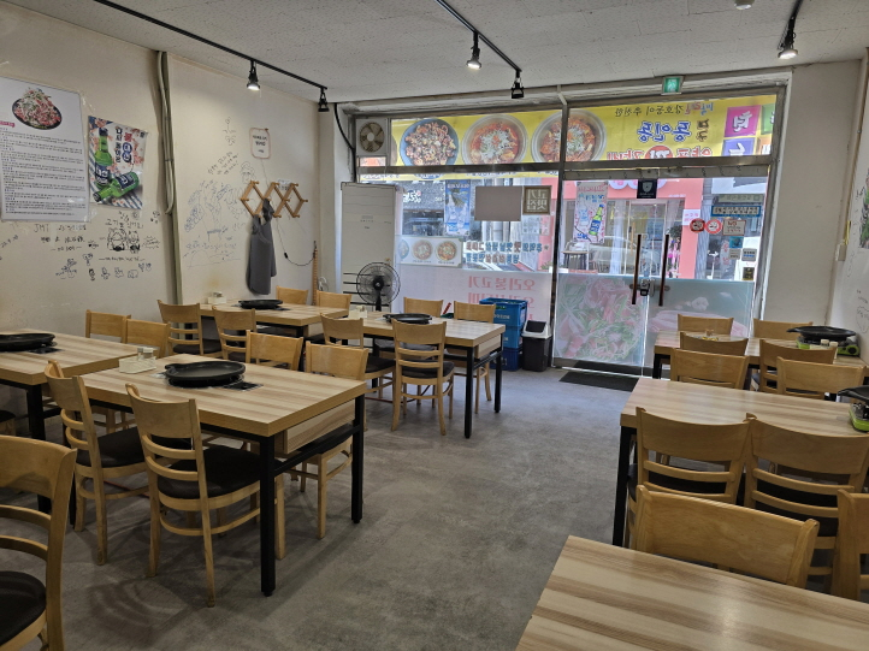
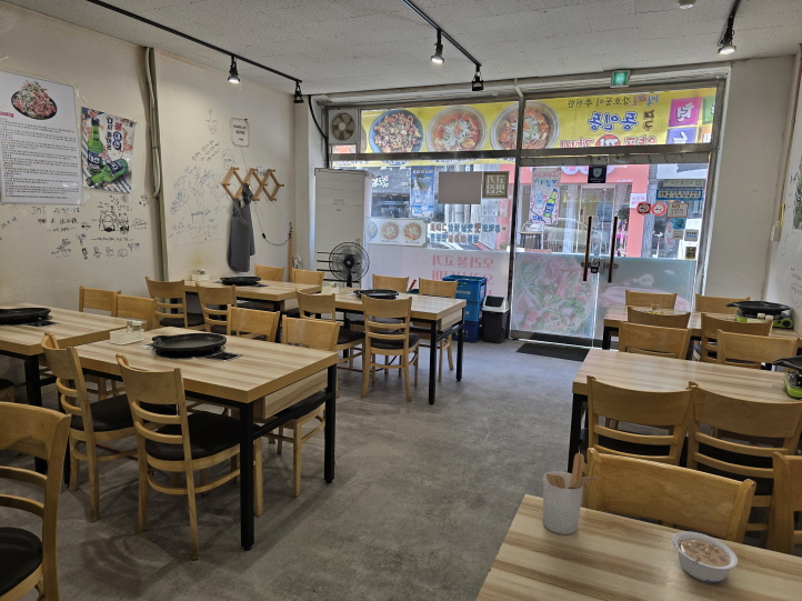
+ legume [671,530,739,584]
+ utensil holder [542,452,606,535]
